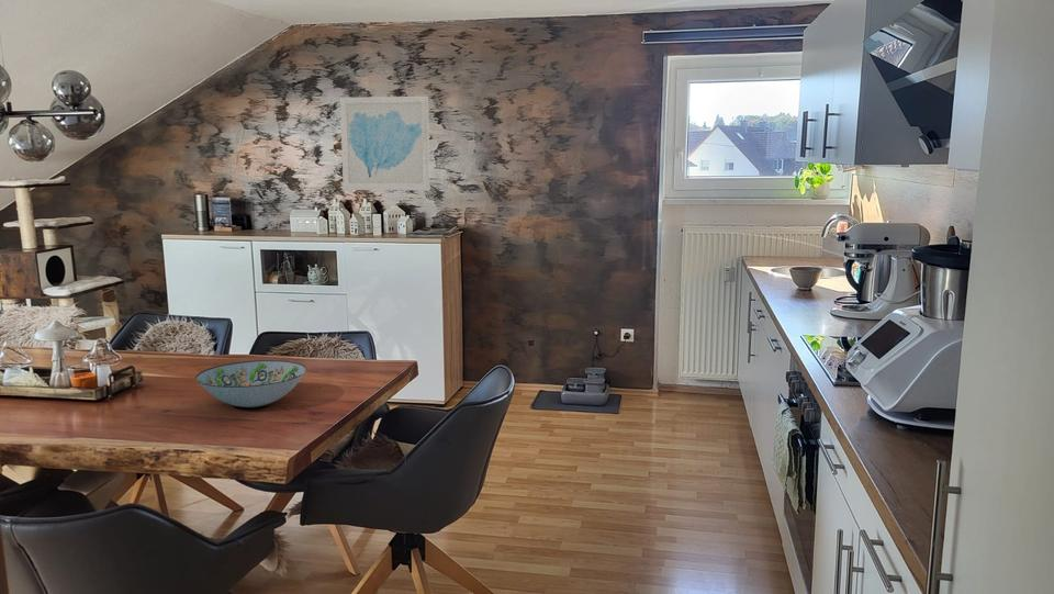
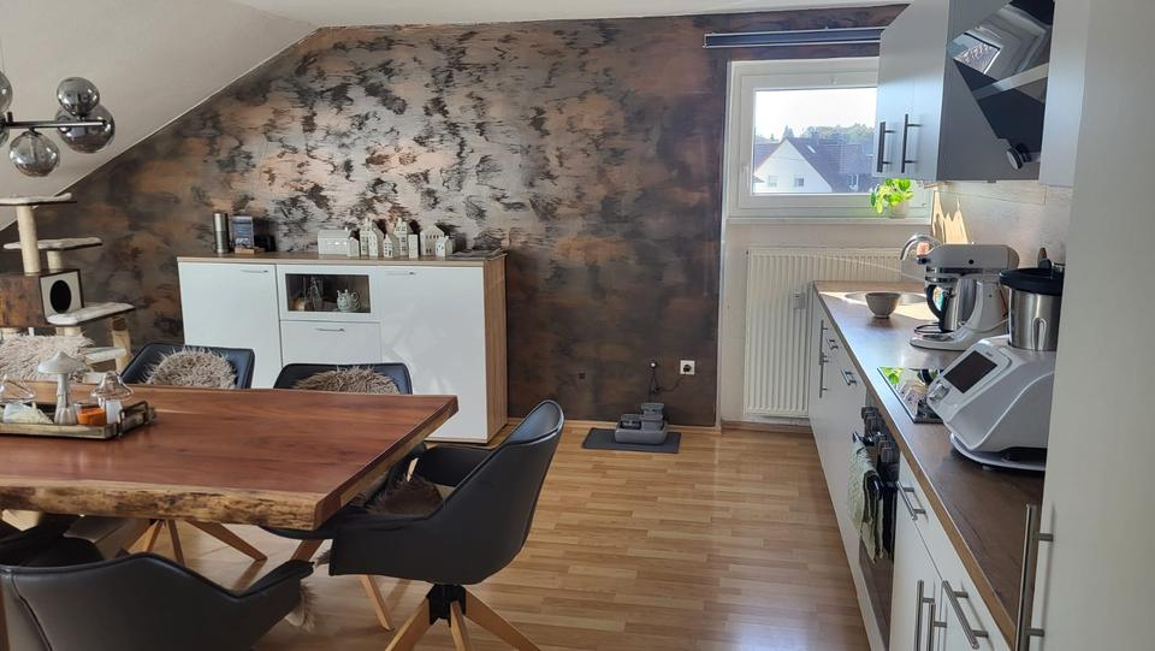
- decorative bowl [194,359,307,408]
- wall art [339,94,431,191]
